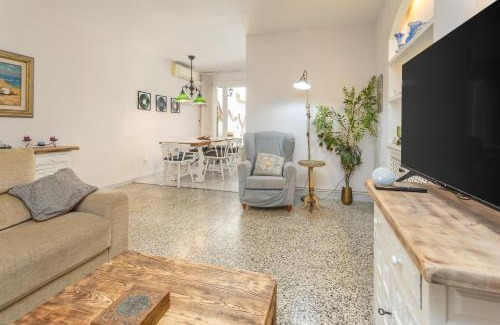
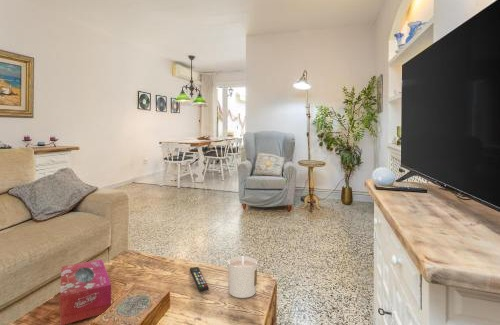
+ candle [227,255,258,299]
+ tissue box [59,258,112,325]
+ remote control [189,266,210,292]
